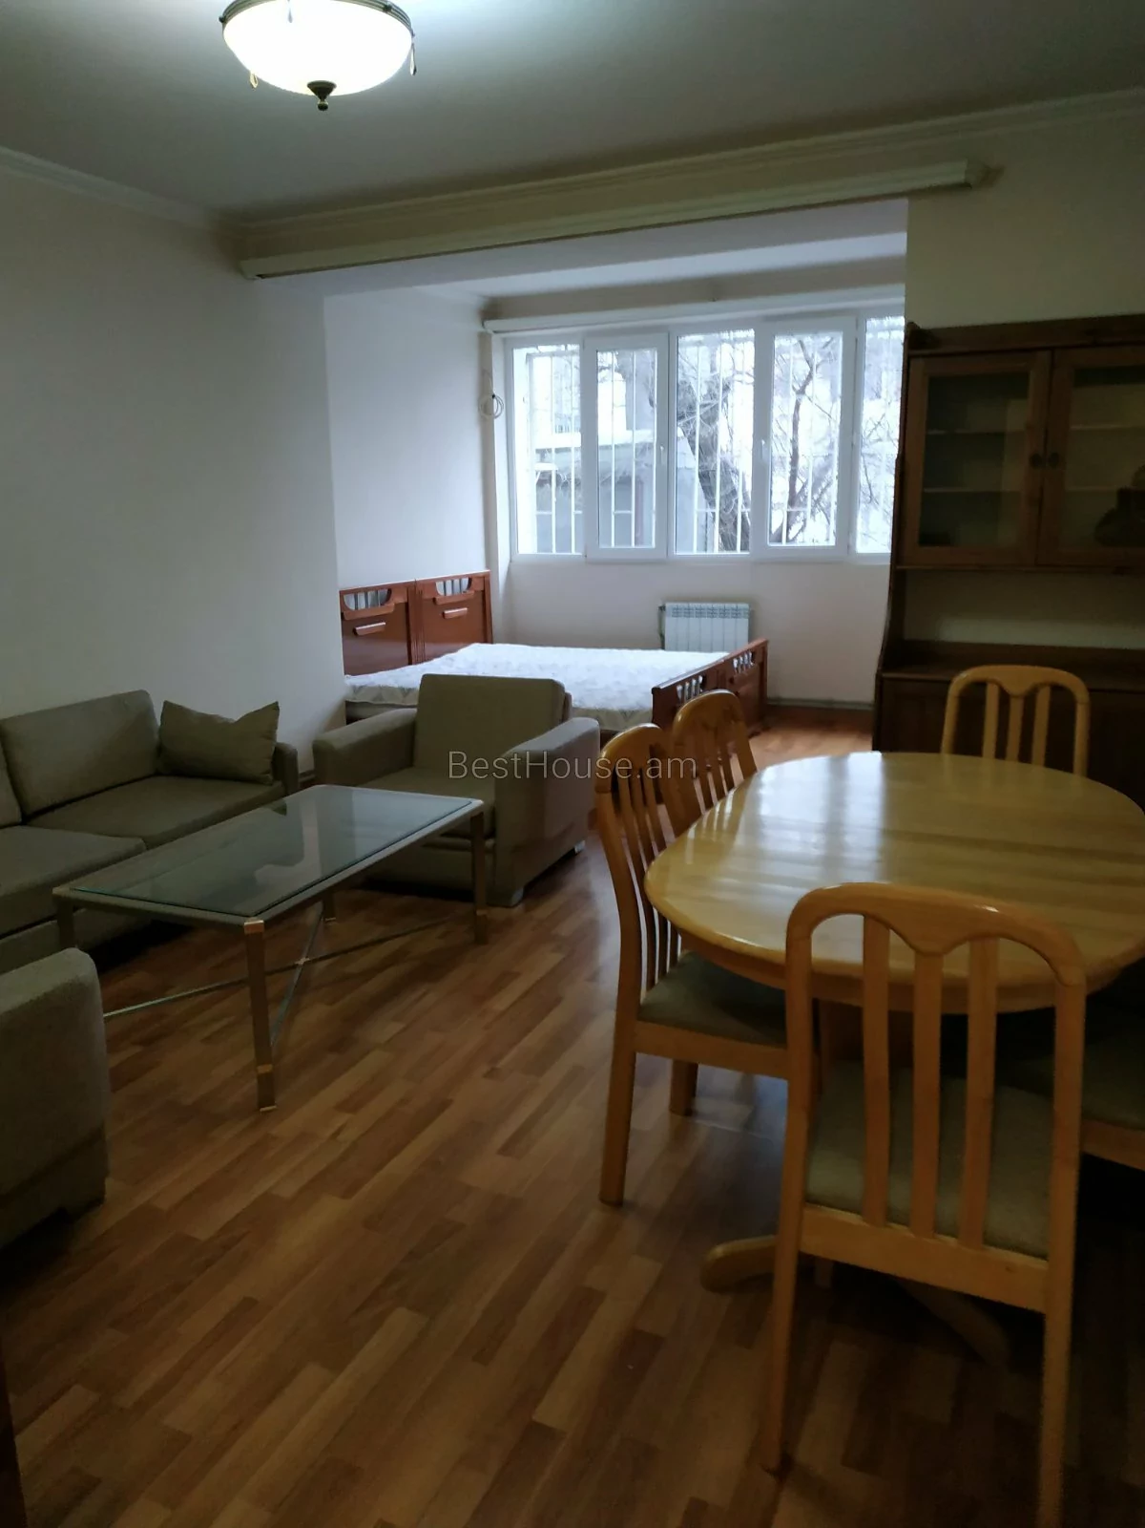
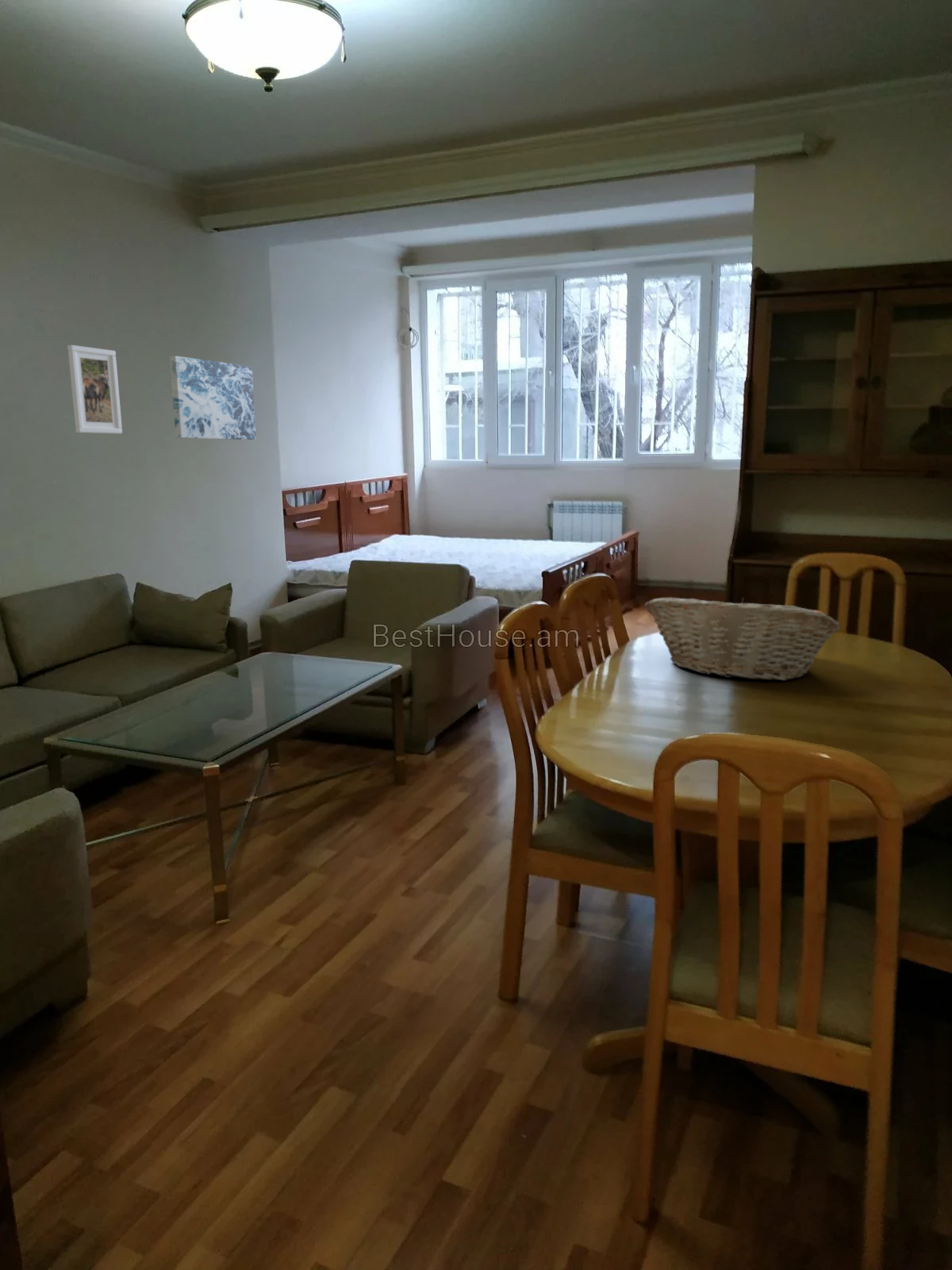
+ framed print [67,344,123,434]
+ wall art [169,355,257,441]
+ fruit basket [644,597,841,681]
